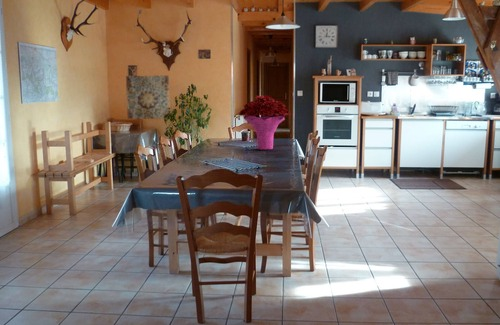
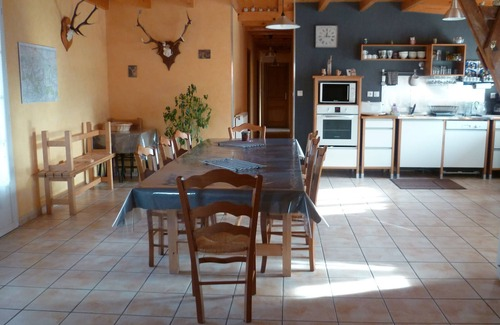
- flower bouquet [237,94,292,151]
- wall art [125,75,171,120]
